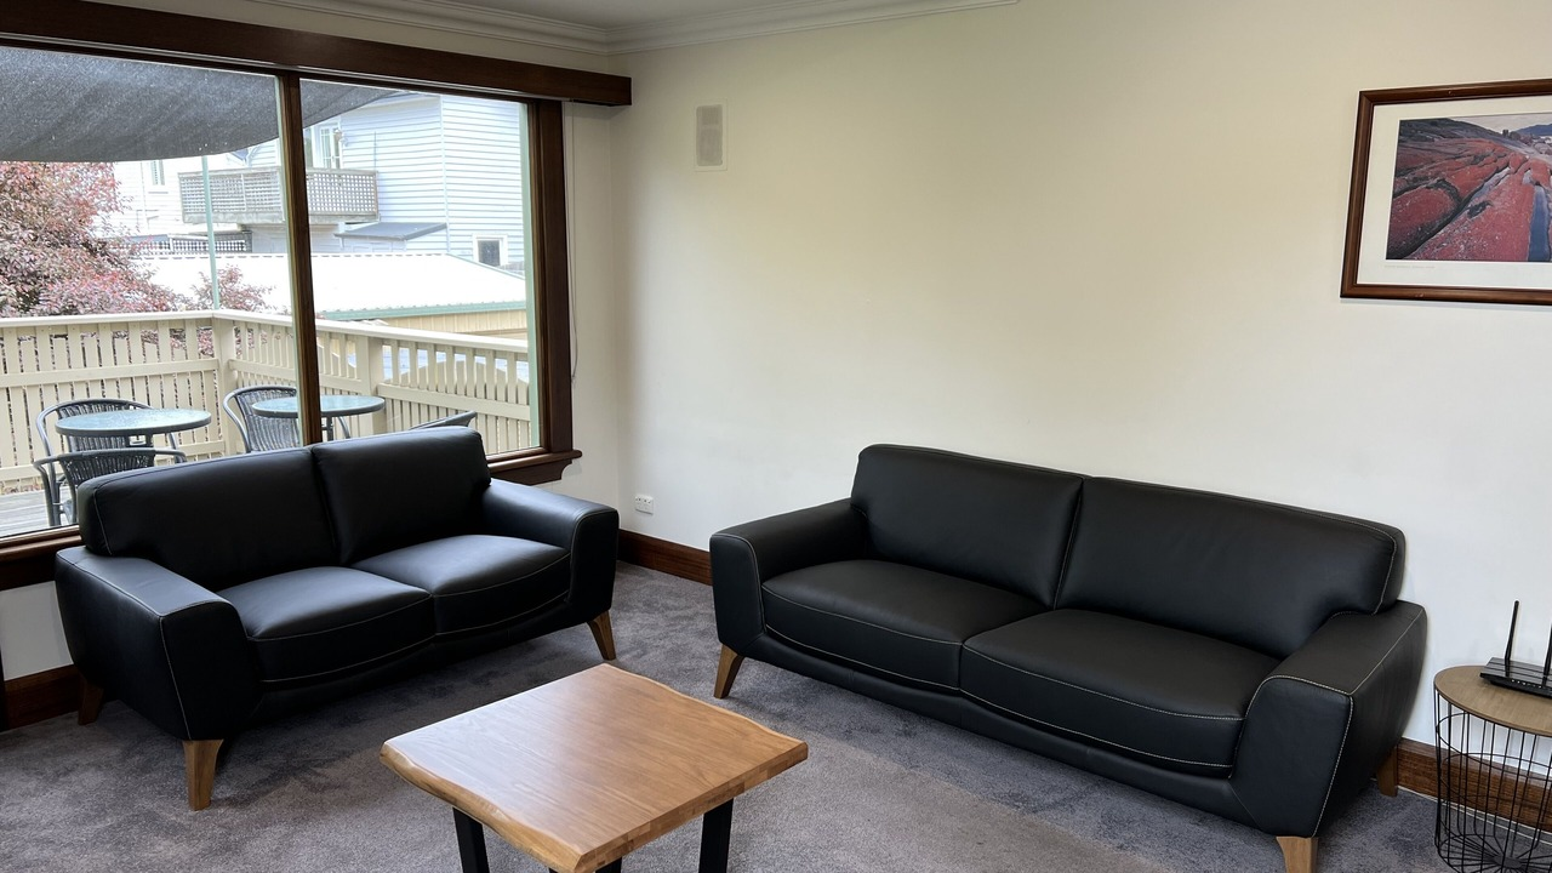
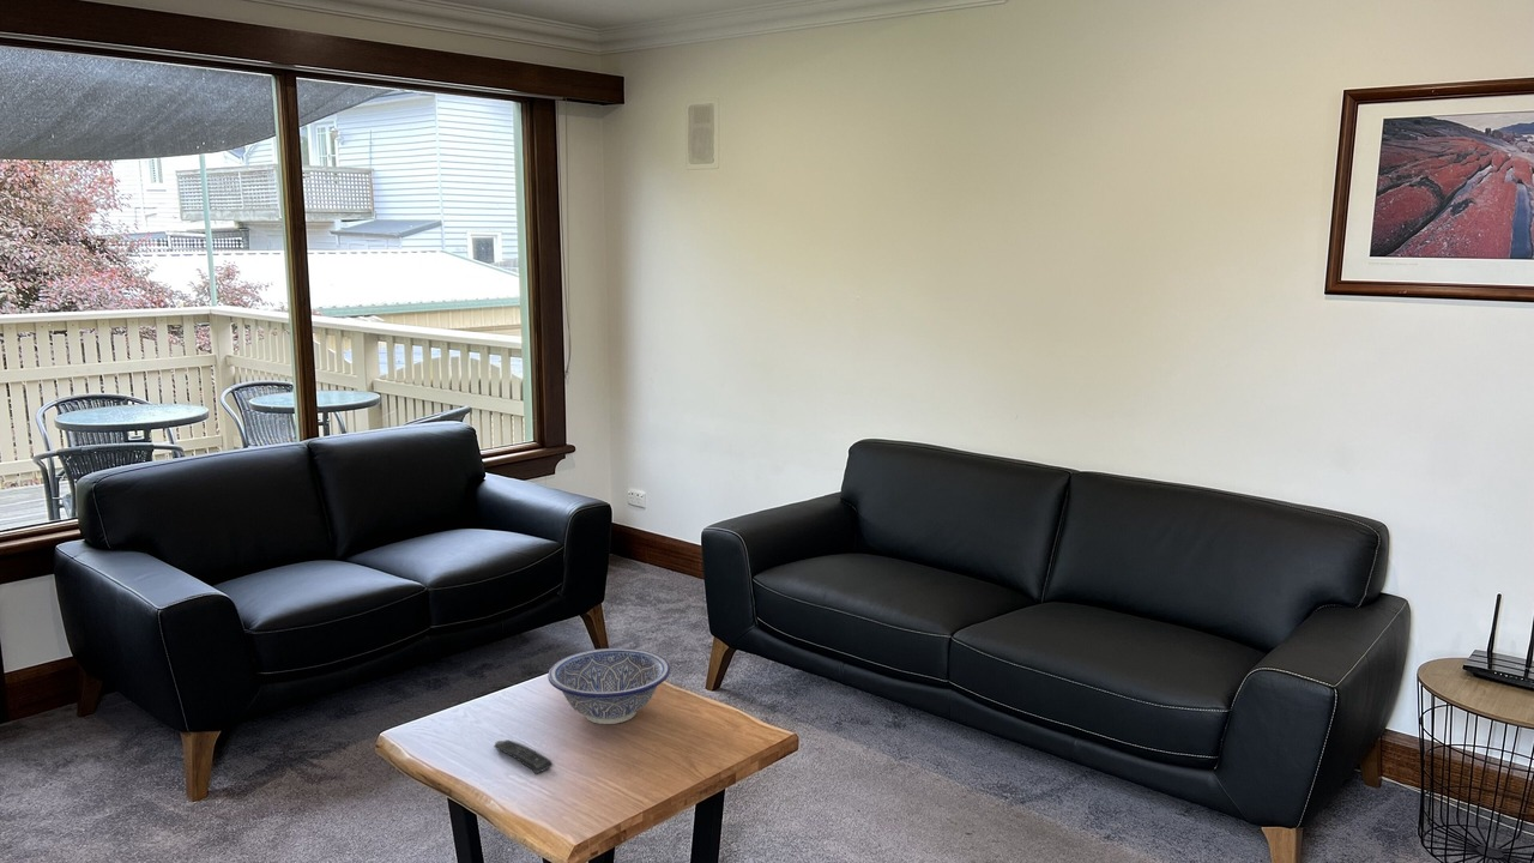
+ decorative bowl [546,647,671,725]
+ remote control [493,738,554,774]
